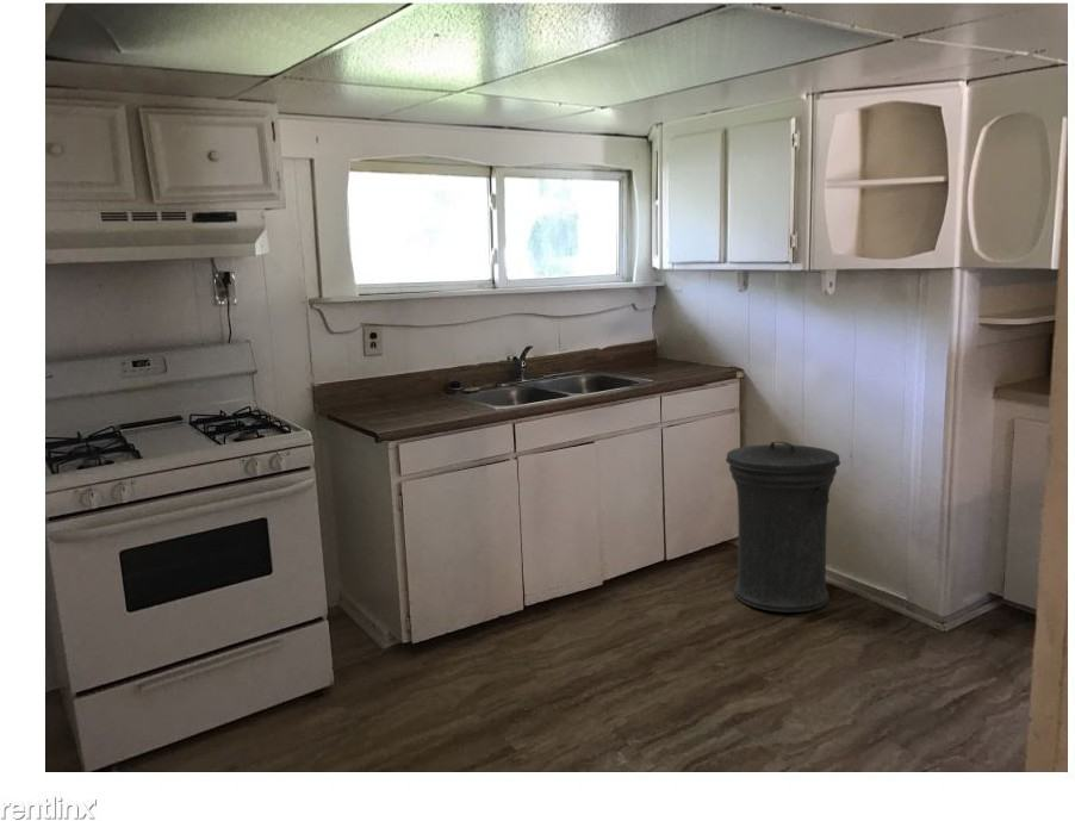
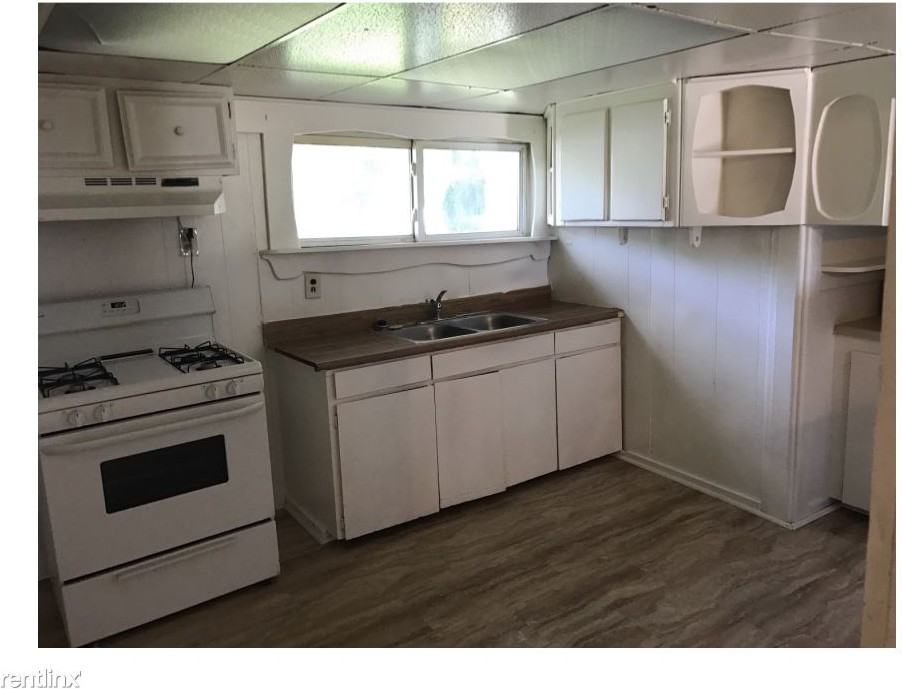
- trash can [725,441,841,614]
